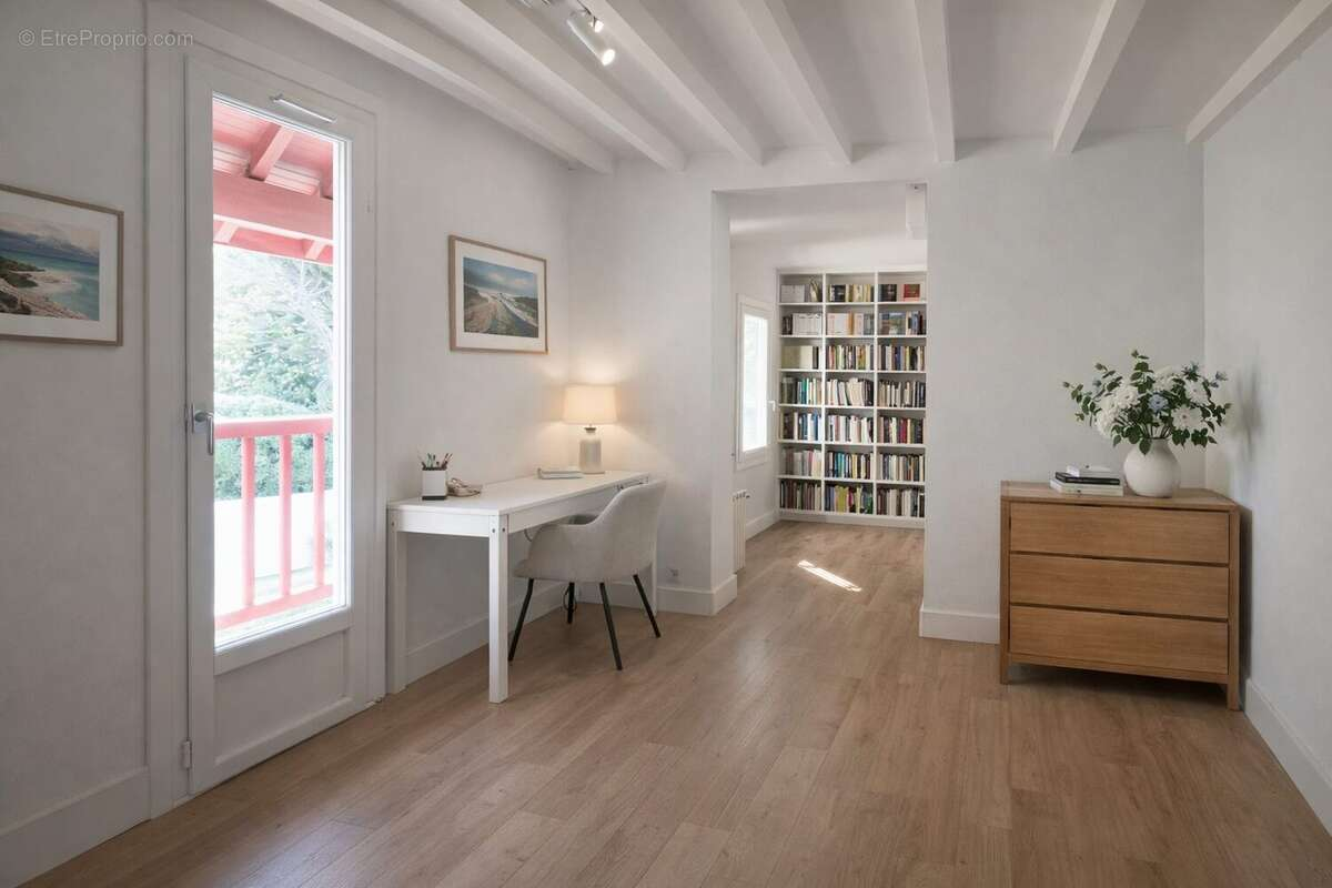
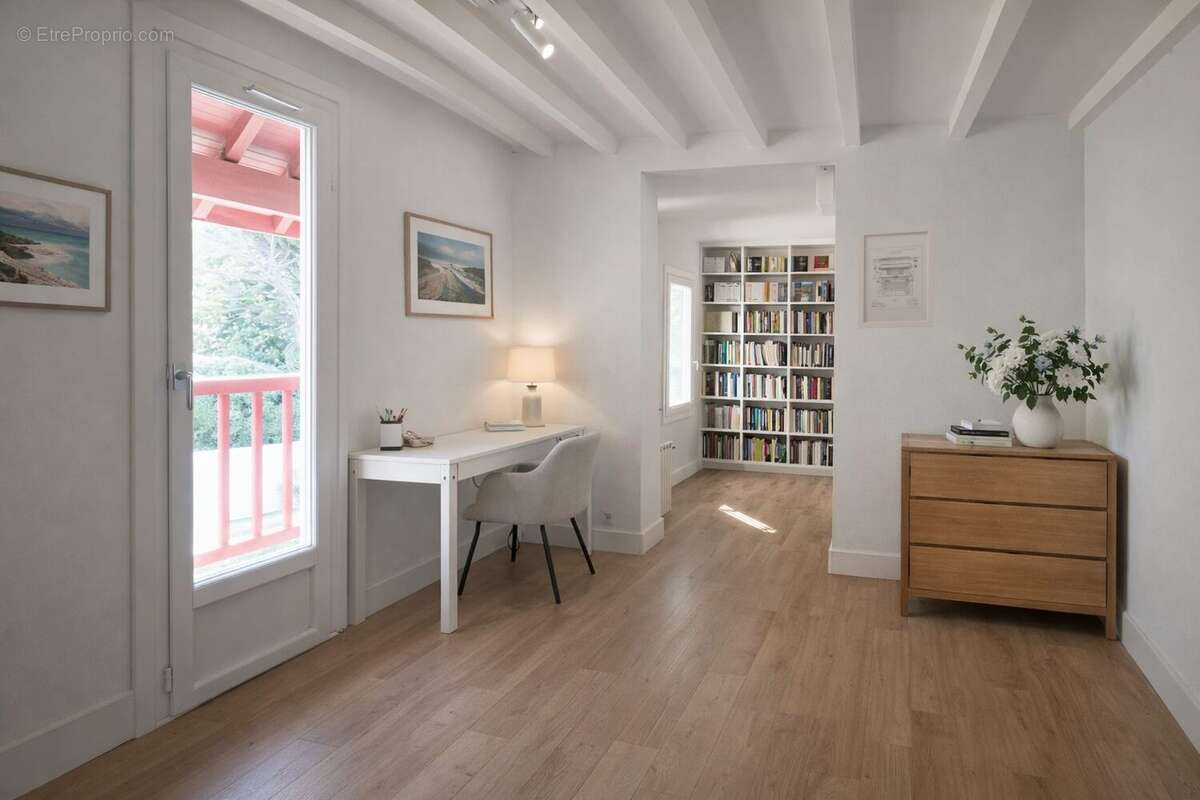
+ wall art [857,225,935,329]
